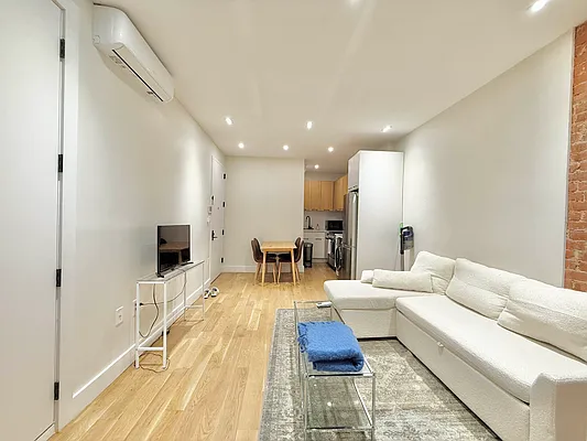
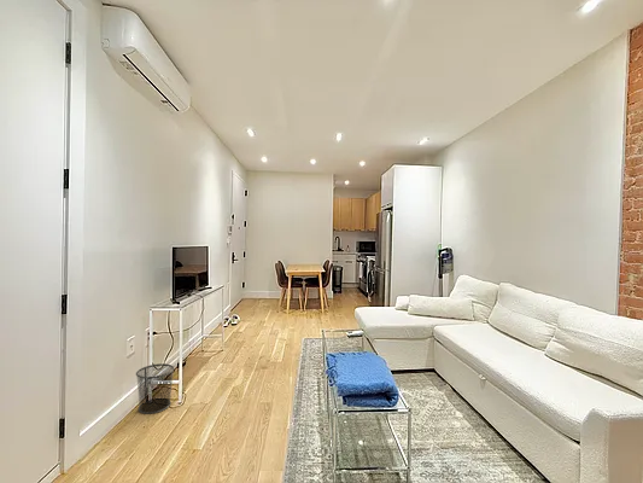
+ waste bin [135,362,175,415]
